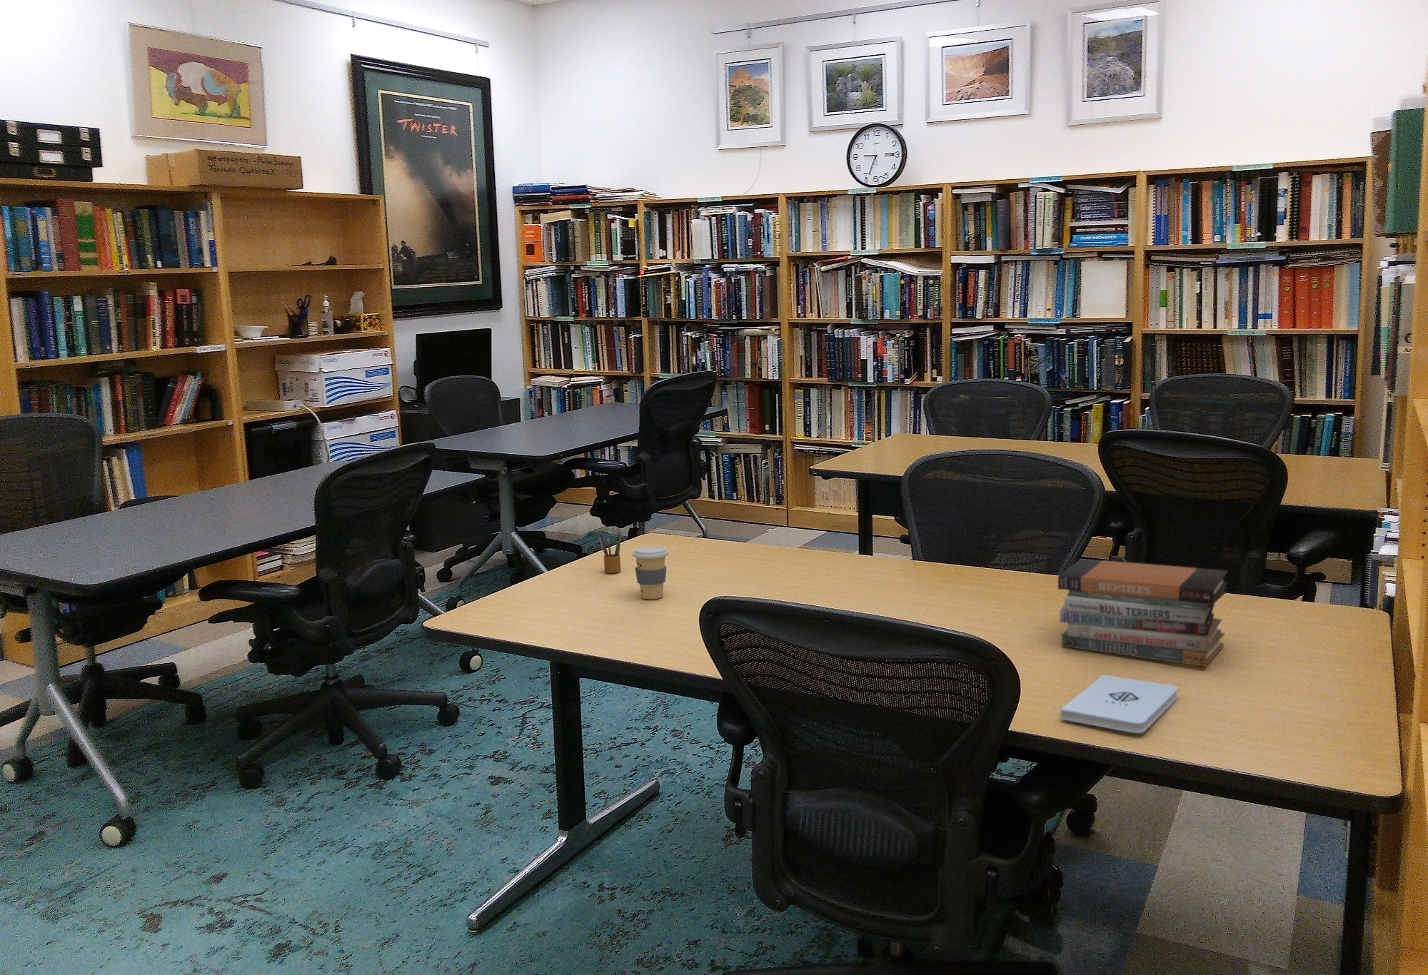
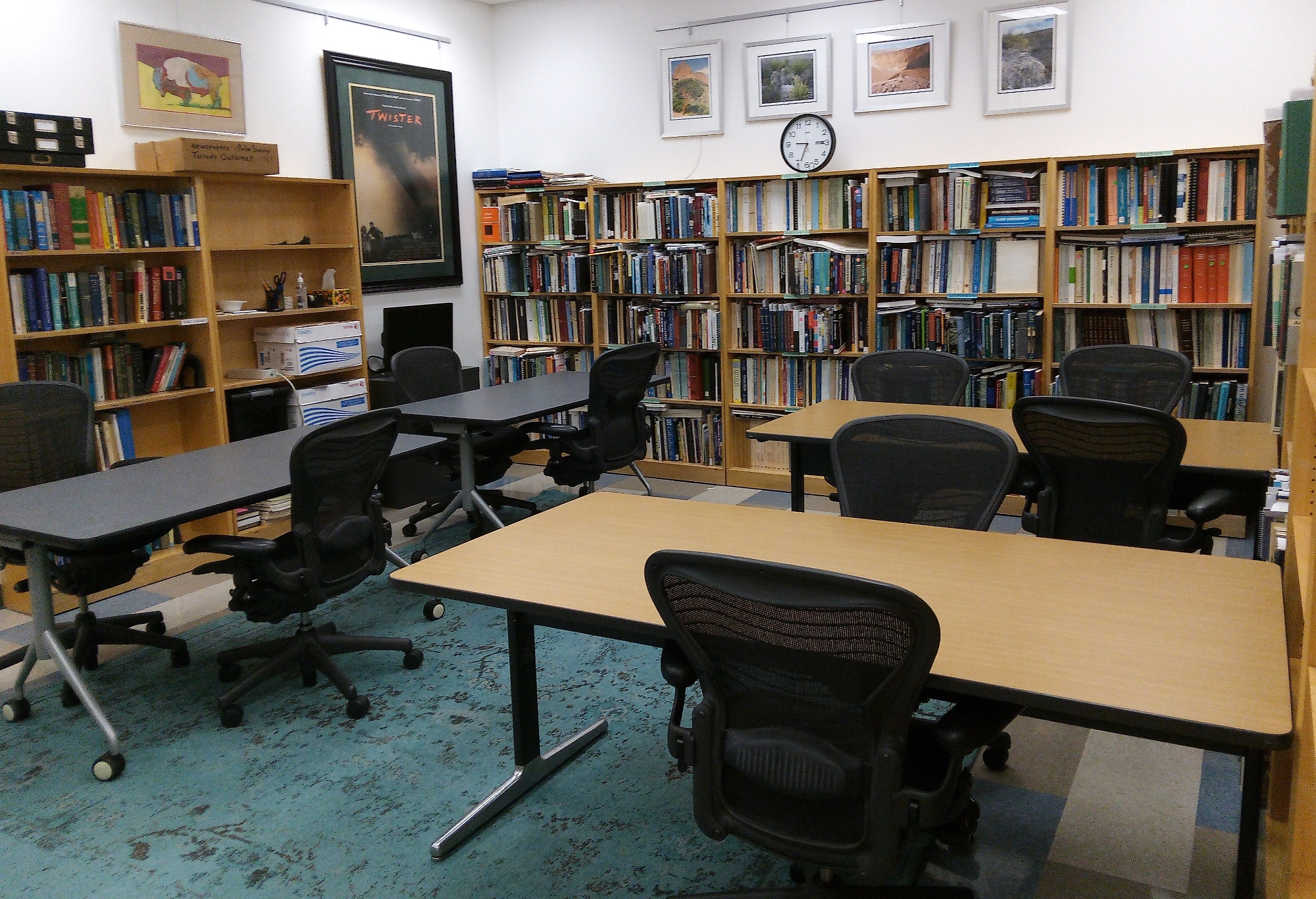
- coffee cup [632,546,670,600]
- notepad [1059,673,1178,734]
- pencil box [598,531,622,574]
- book stack [1057,559,1228,667]
